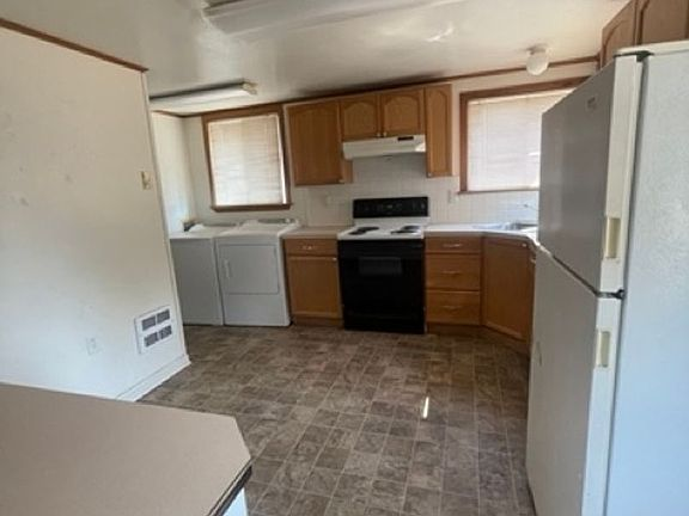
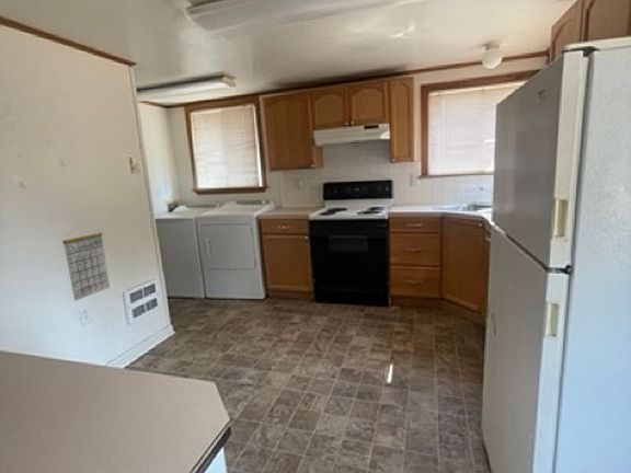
+ calendar [61,221,111,302]
